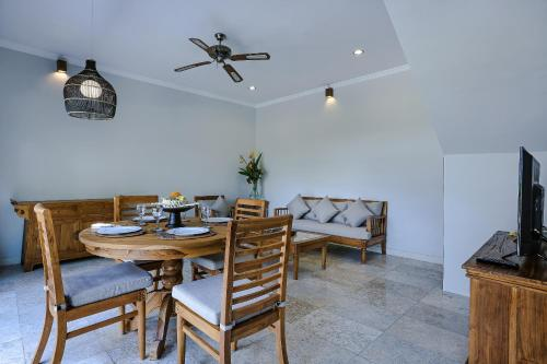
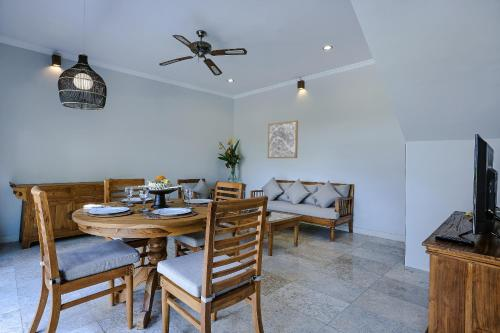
+ wall art [267,120,299,159]
